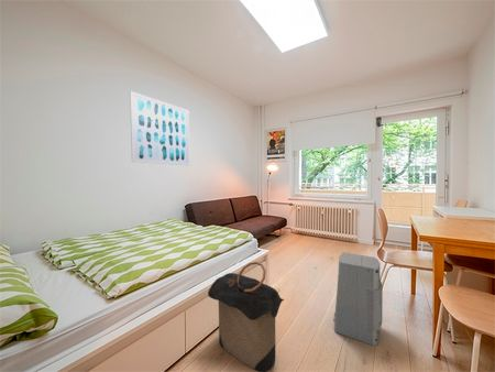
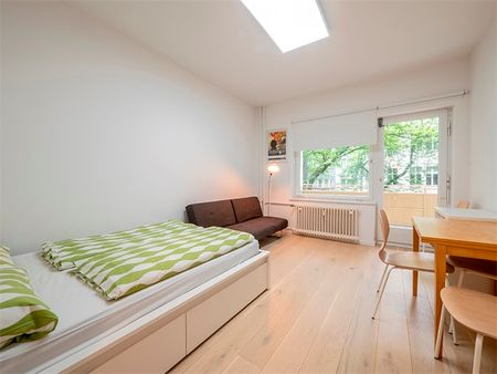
- air purifier [332,251,384,347]
- laundry hamper [207,261,285,372]
- wall art [129,90,190,167]
